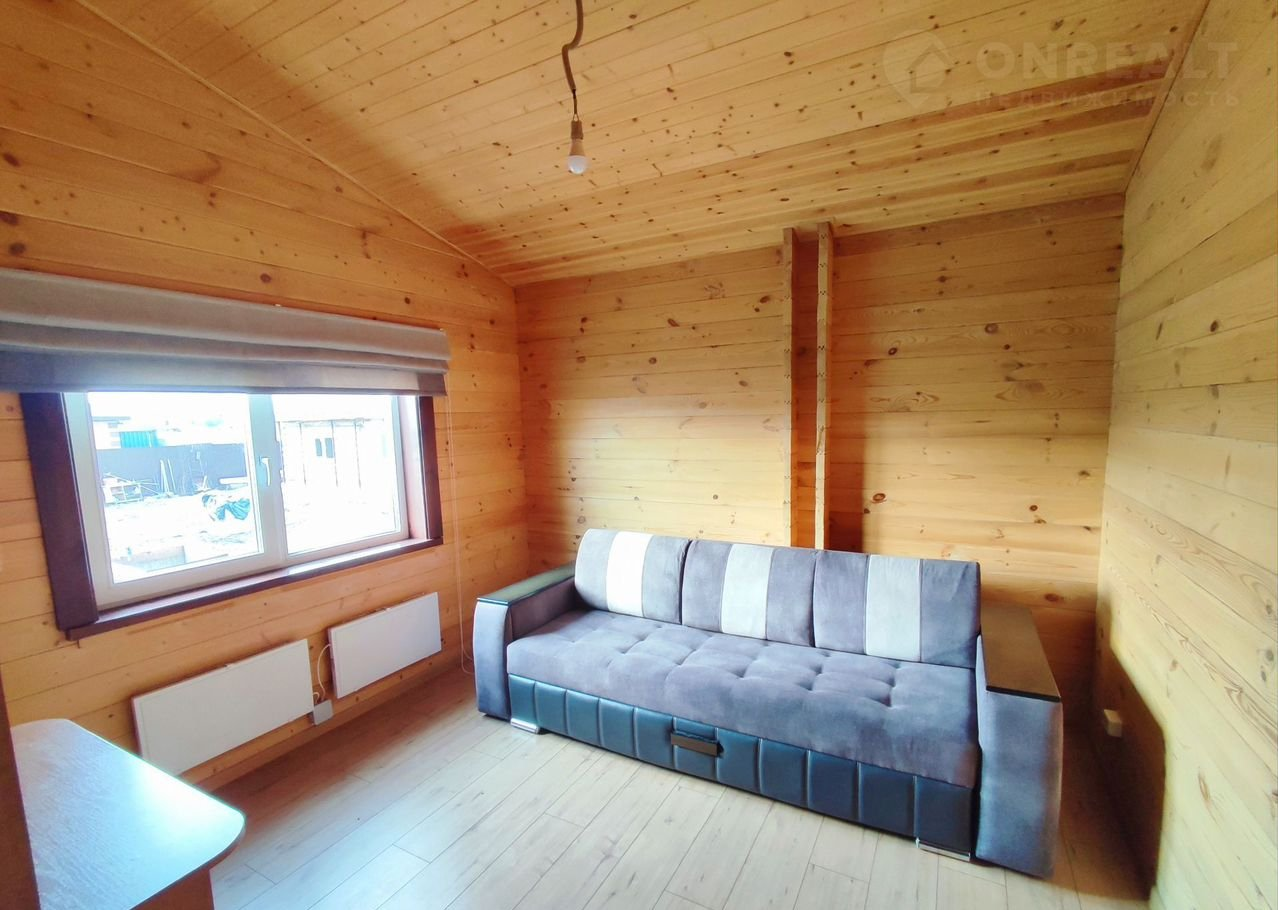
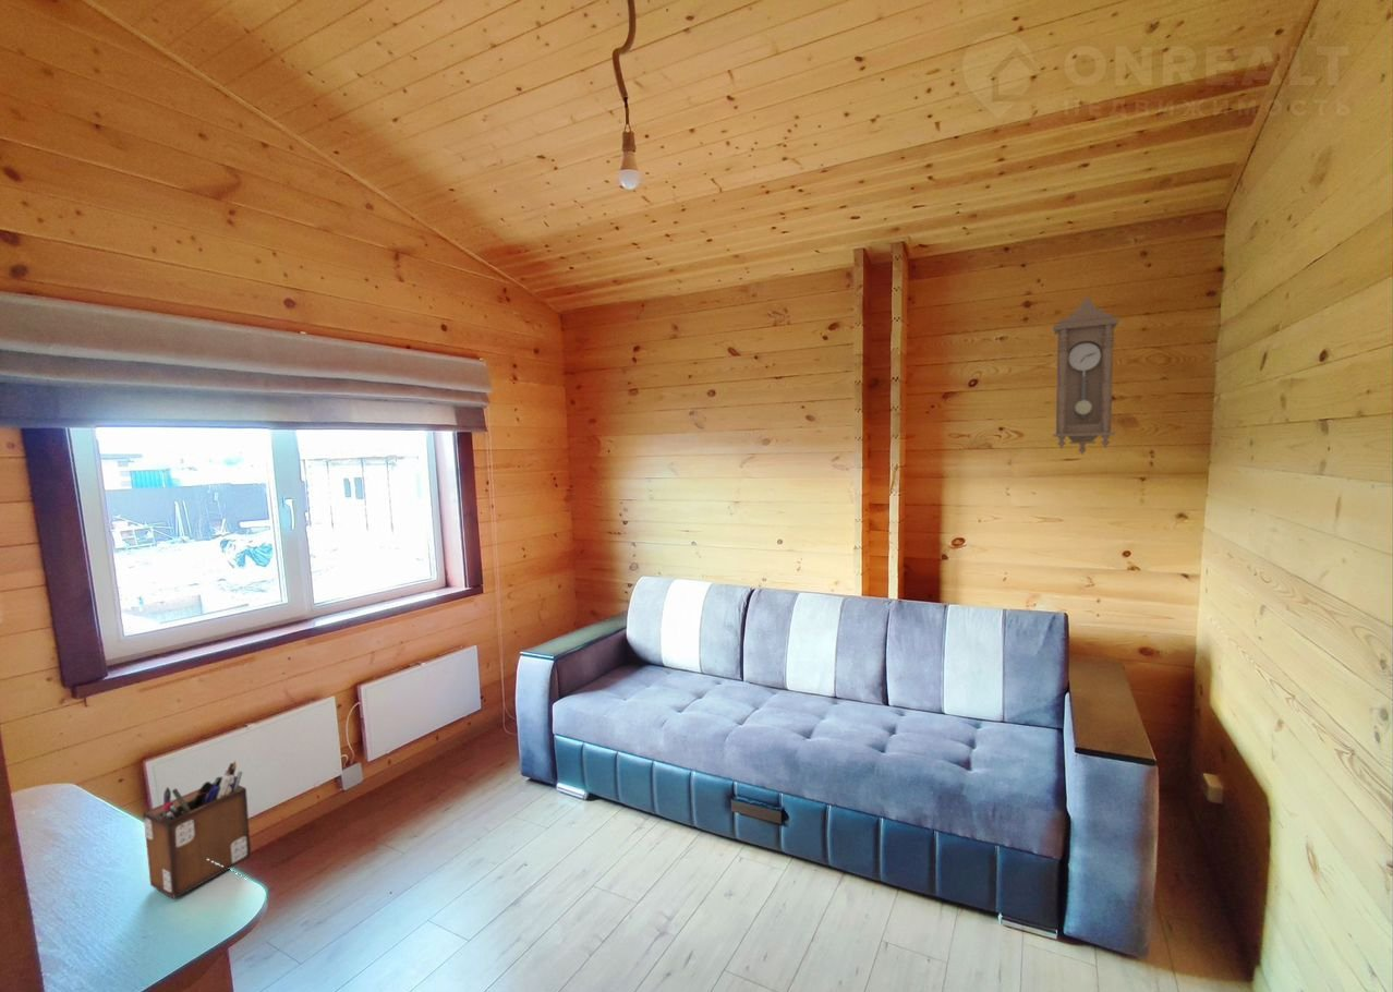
+ desk organizer [142,760,252,899]
+ pendulum clock [1052,297,1122,456]
